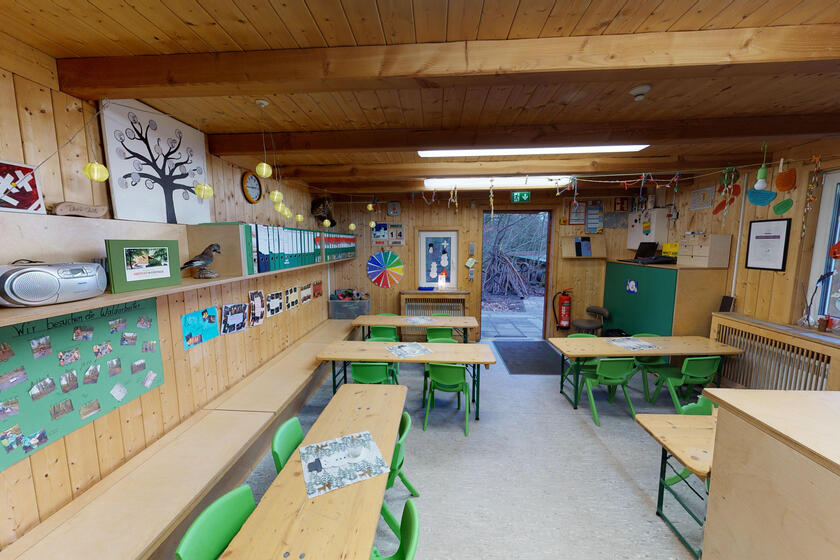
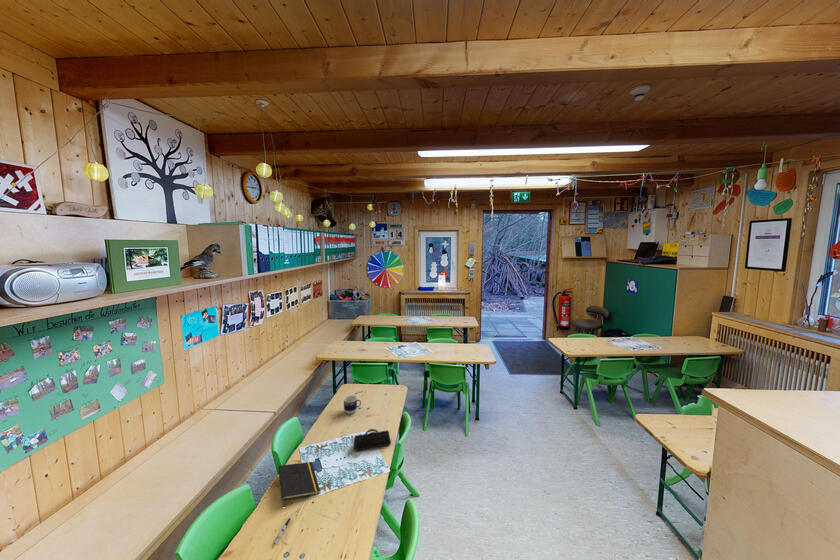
+ cup [342,394,362,415]
+ pencil case [352,428,392,452]
+ notepad [277,461,321,506]
+ pen [273,514,293,545]
